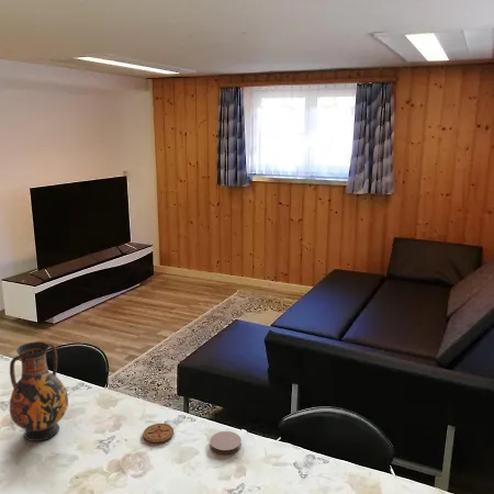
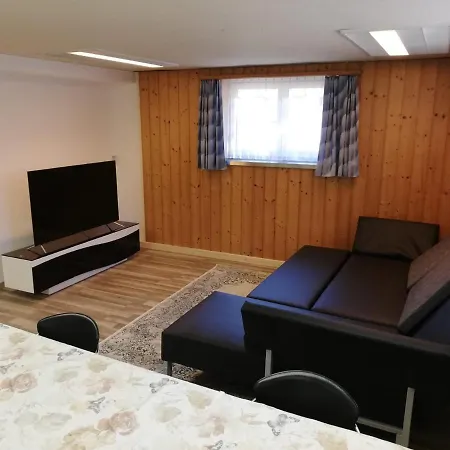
- coaster [209,430,243,456]
- coaster [142,423,175,444]
- vase [9,340,69,442]
